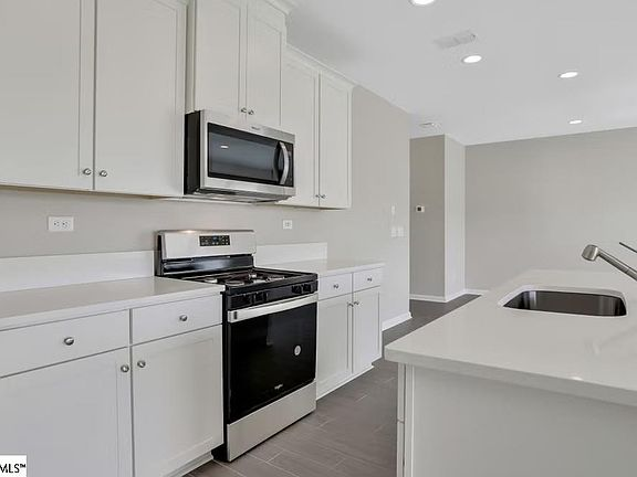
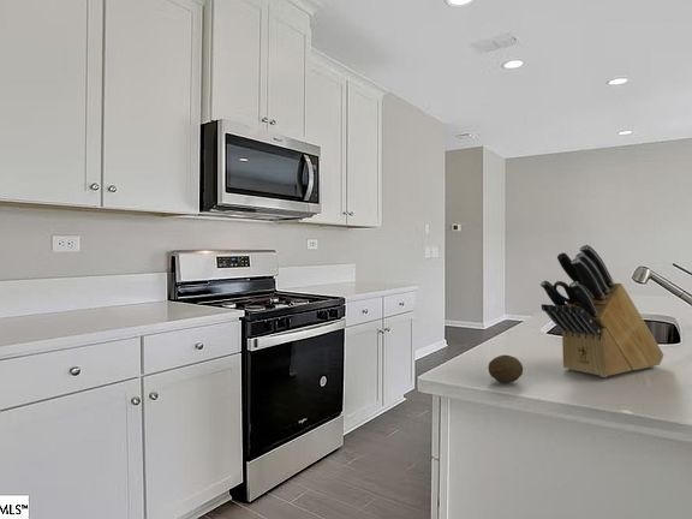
+ fruit [487,354,524,383]
+ knife block [539,244,664,378]
